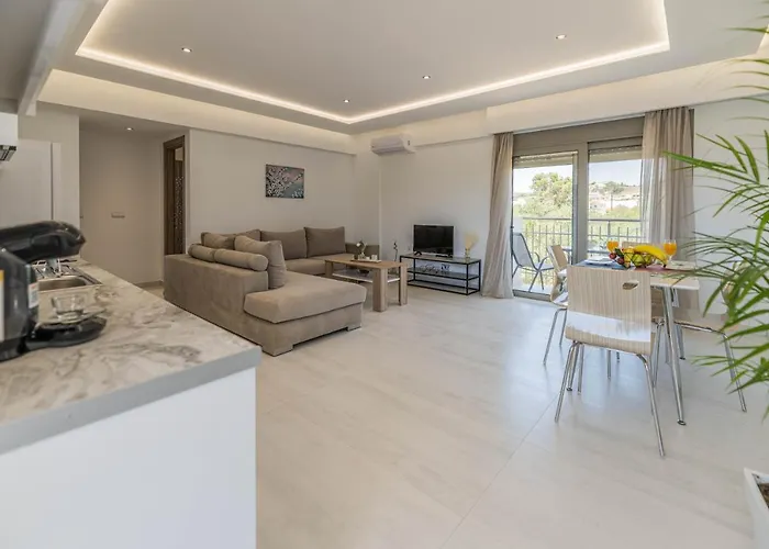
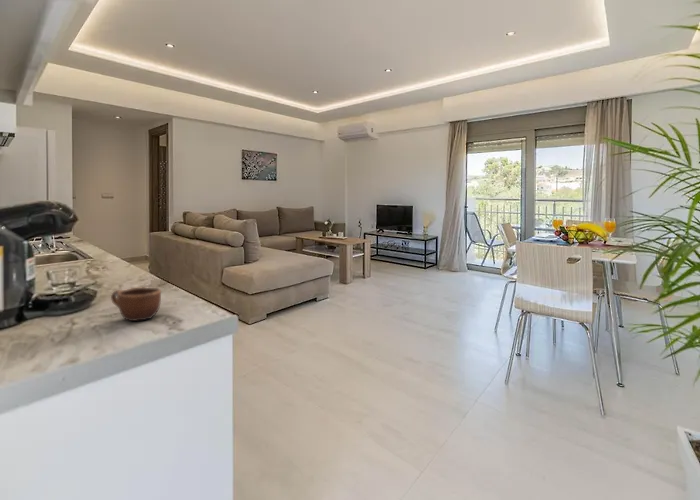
+ mug [110,286,162,322]
